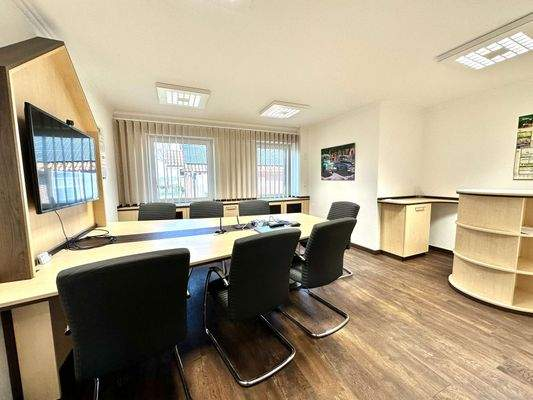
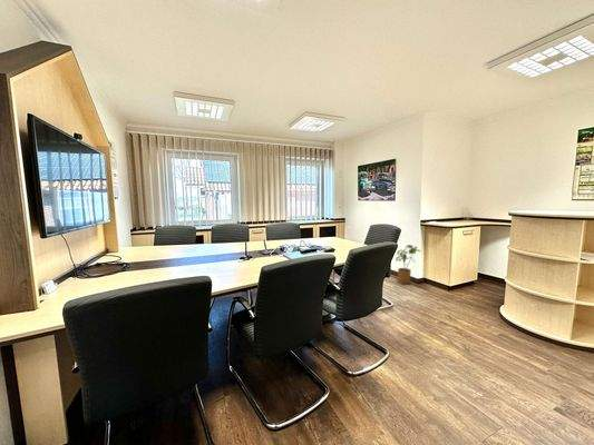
+ house plant [395,244,421,286]
